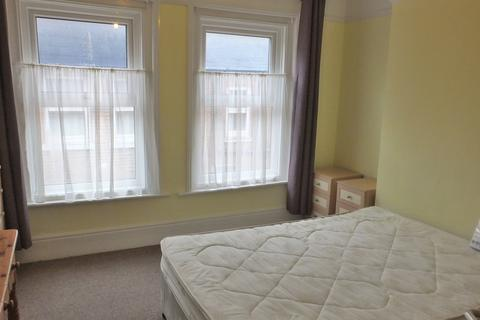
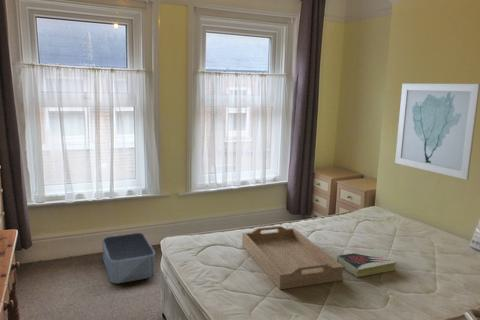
+ book [336,249,397,278]
+ storage bin [102,232,156,285]
+ wall art [394,83,480,181]
+ serving tray [241,225,344,290]
